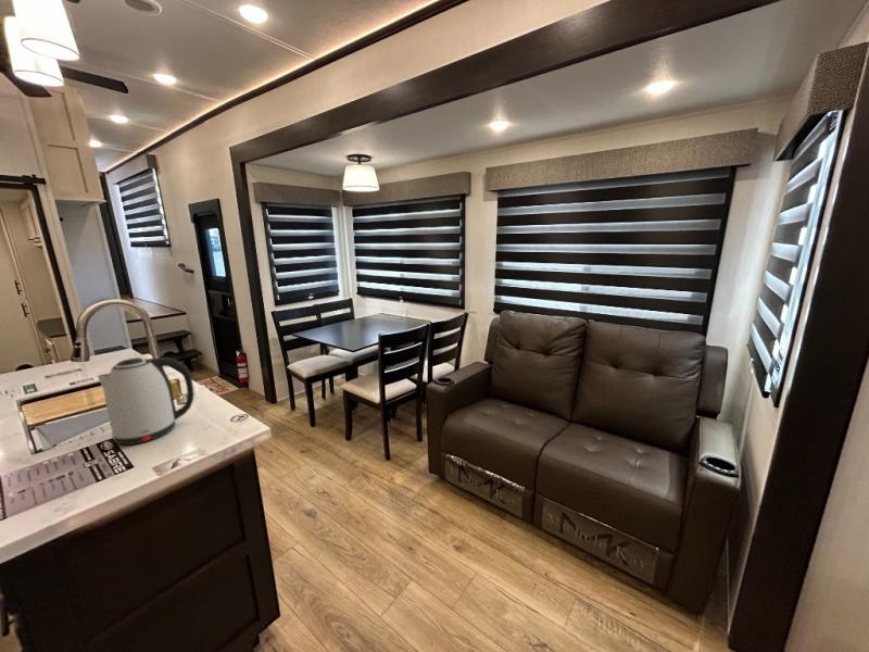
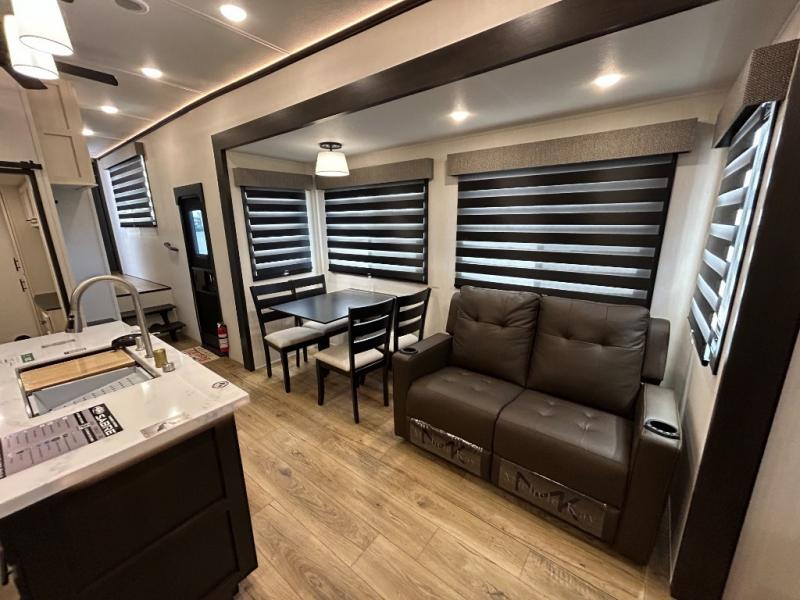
- kettle [97,356,196,446]
